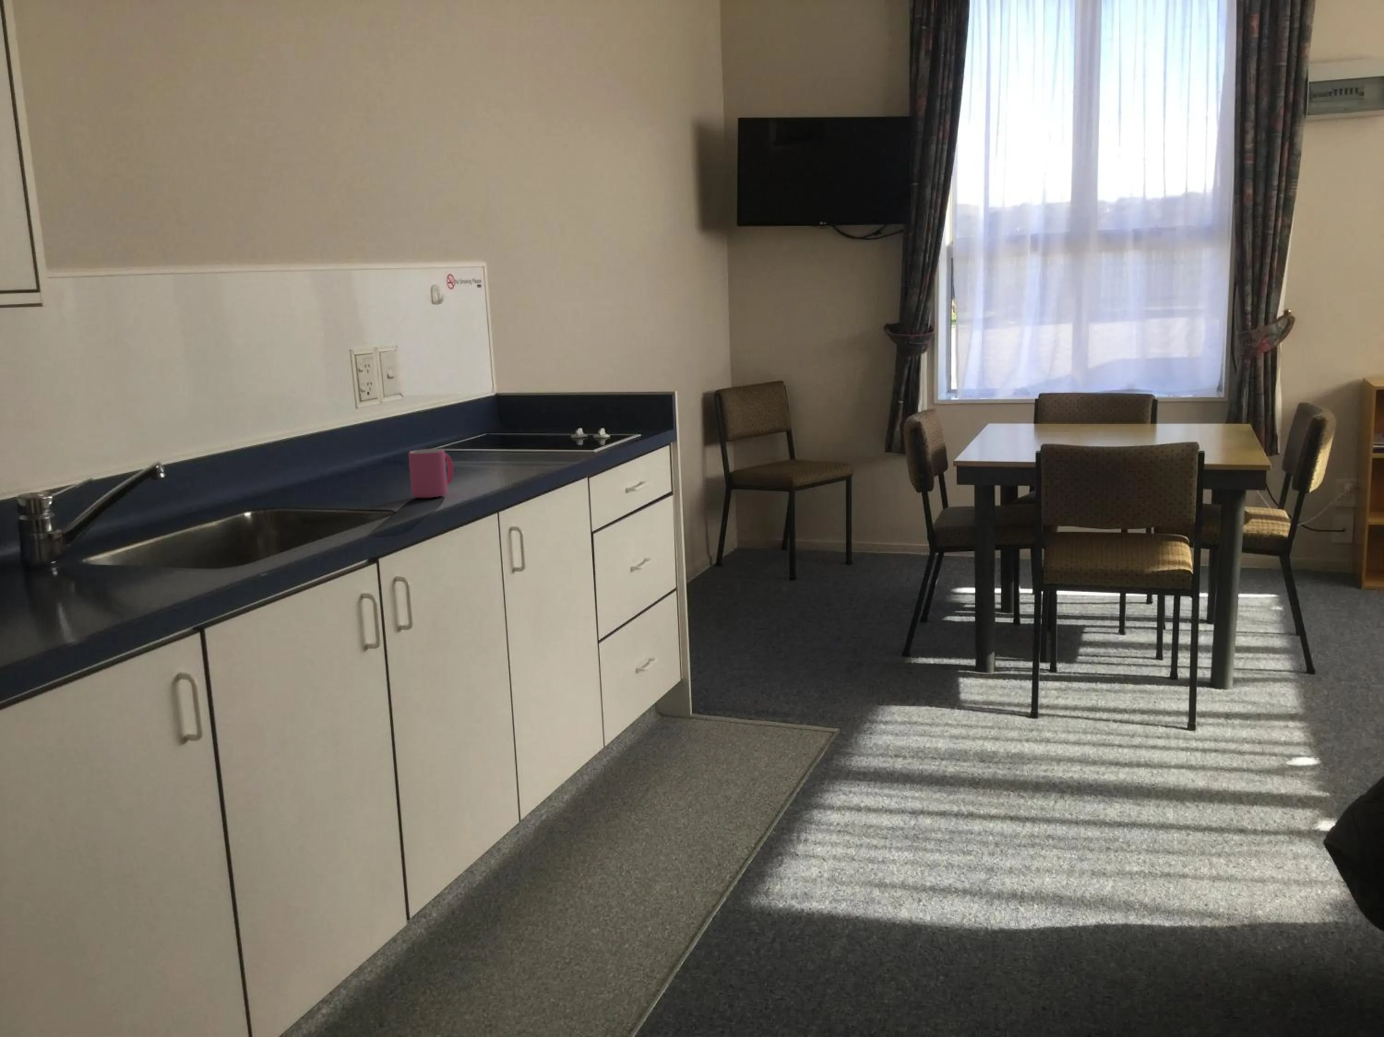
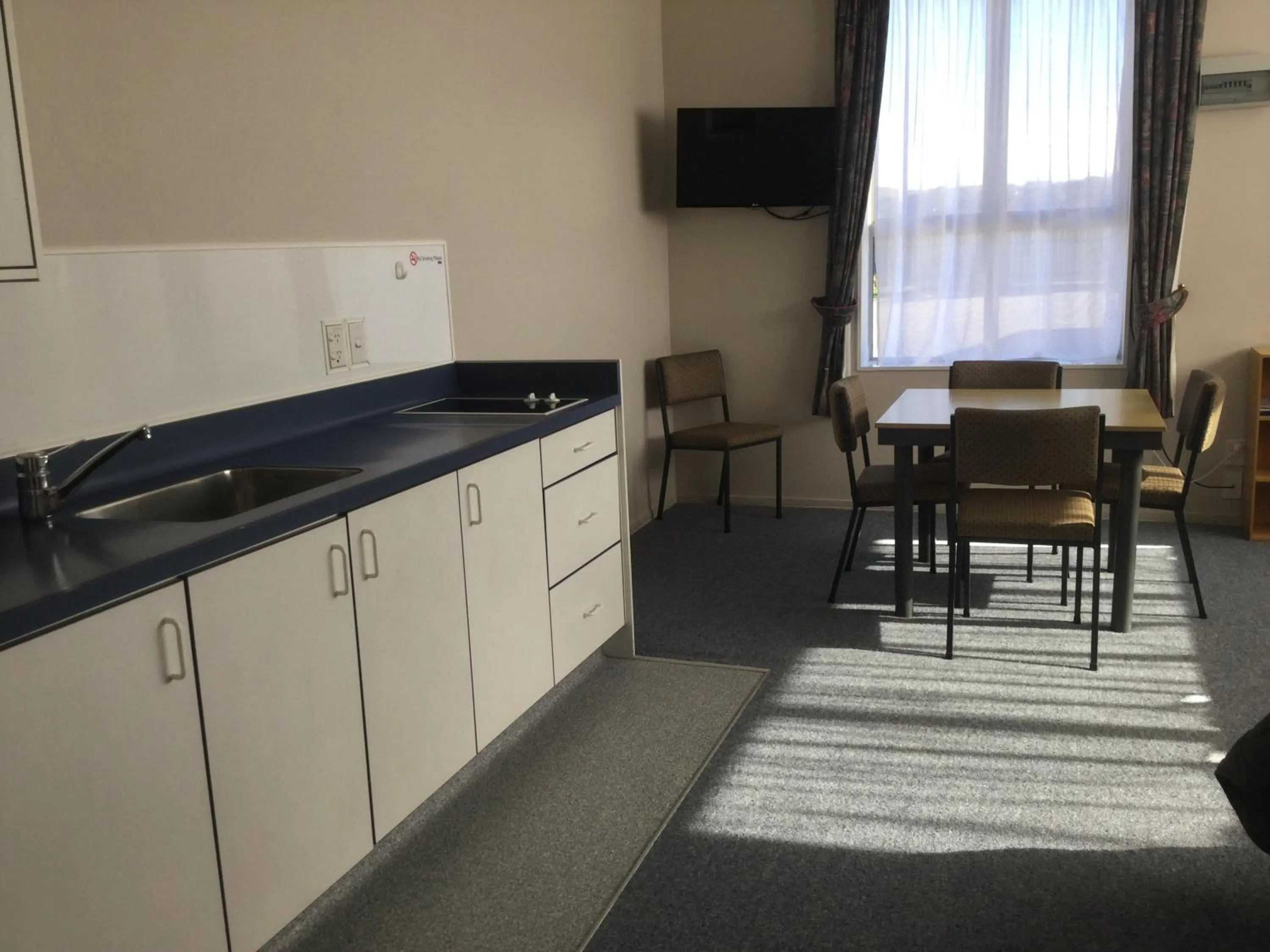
- mug [408,449,454,498]
